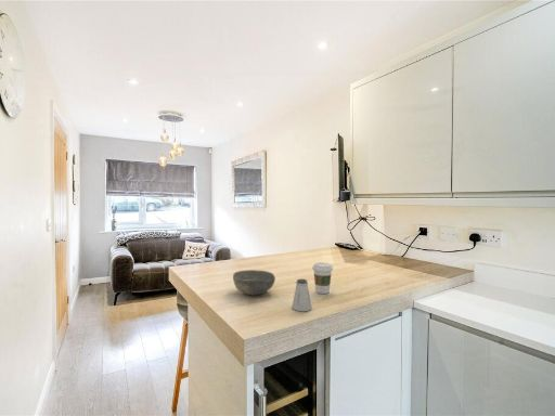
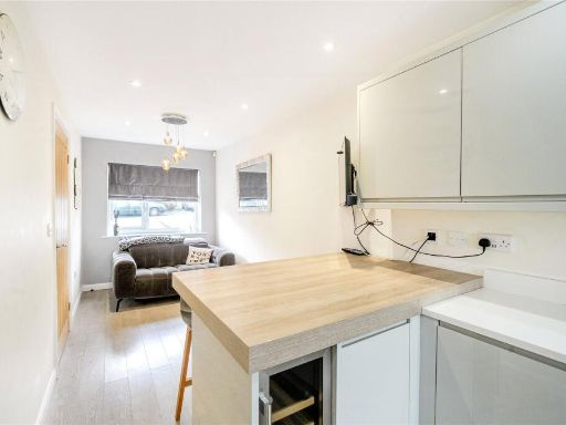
- coffee cup [311,261,334,295]
- bowl [232,269,276,297]
- saltshaker [291,278,313,312]
